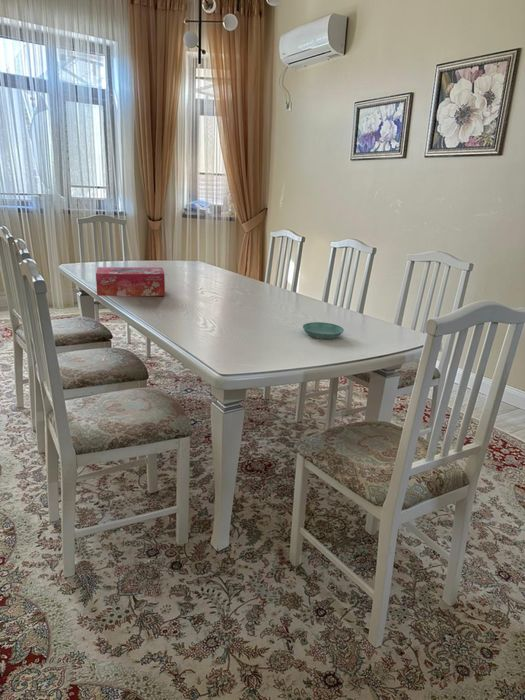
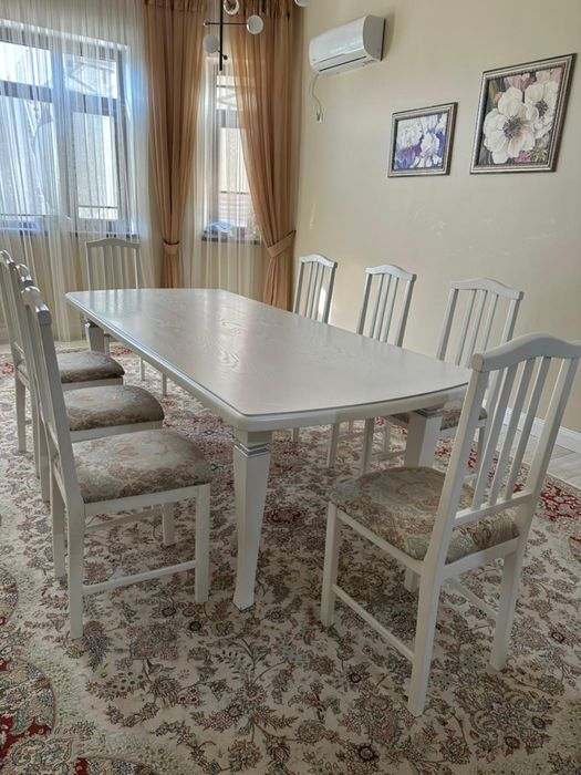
- saucer [302,321,345,340]
- tissue box [95,266,166,297]
